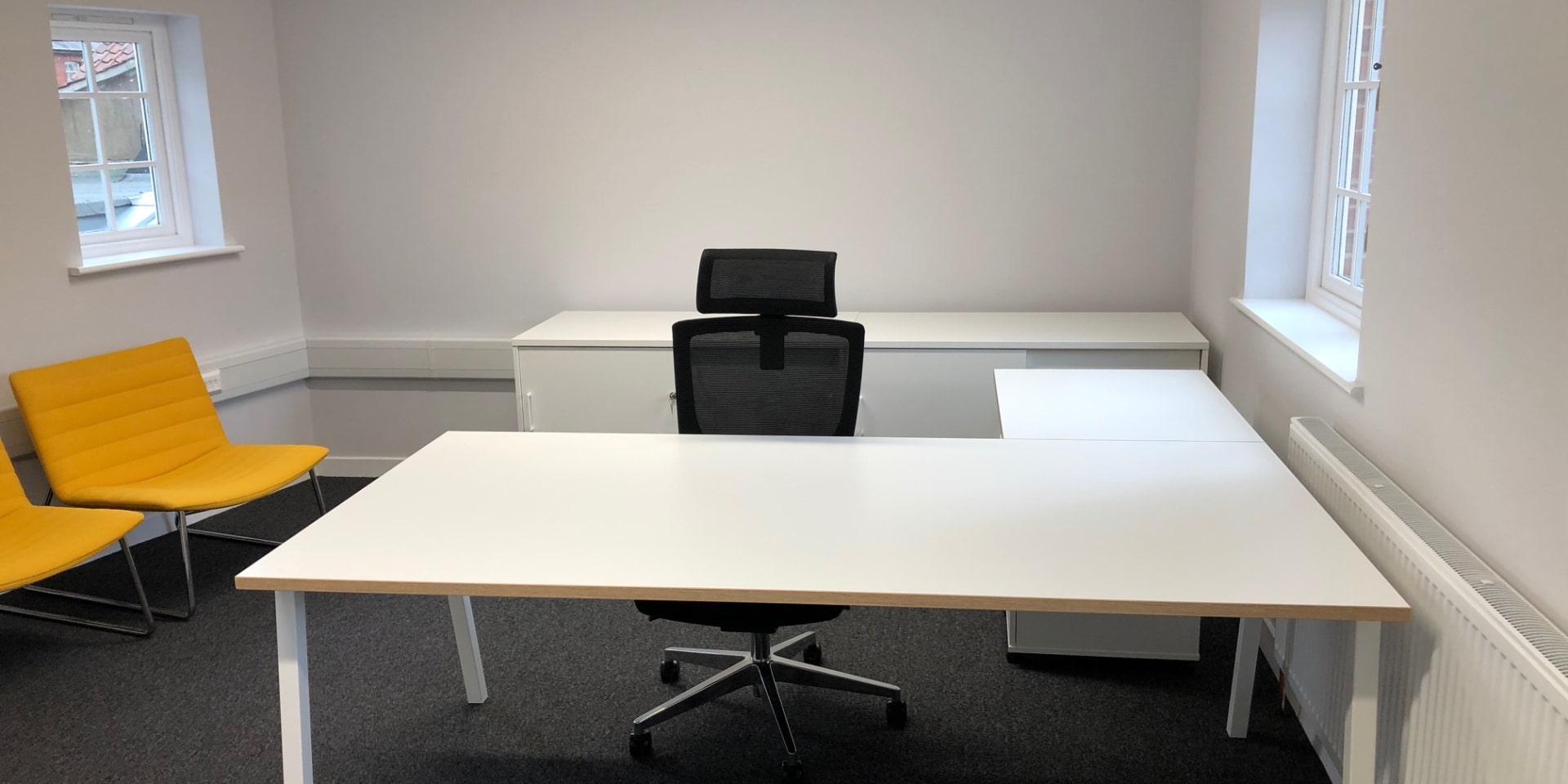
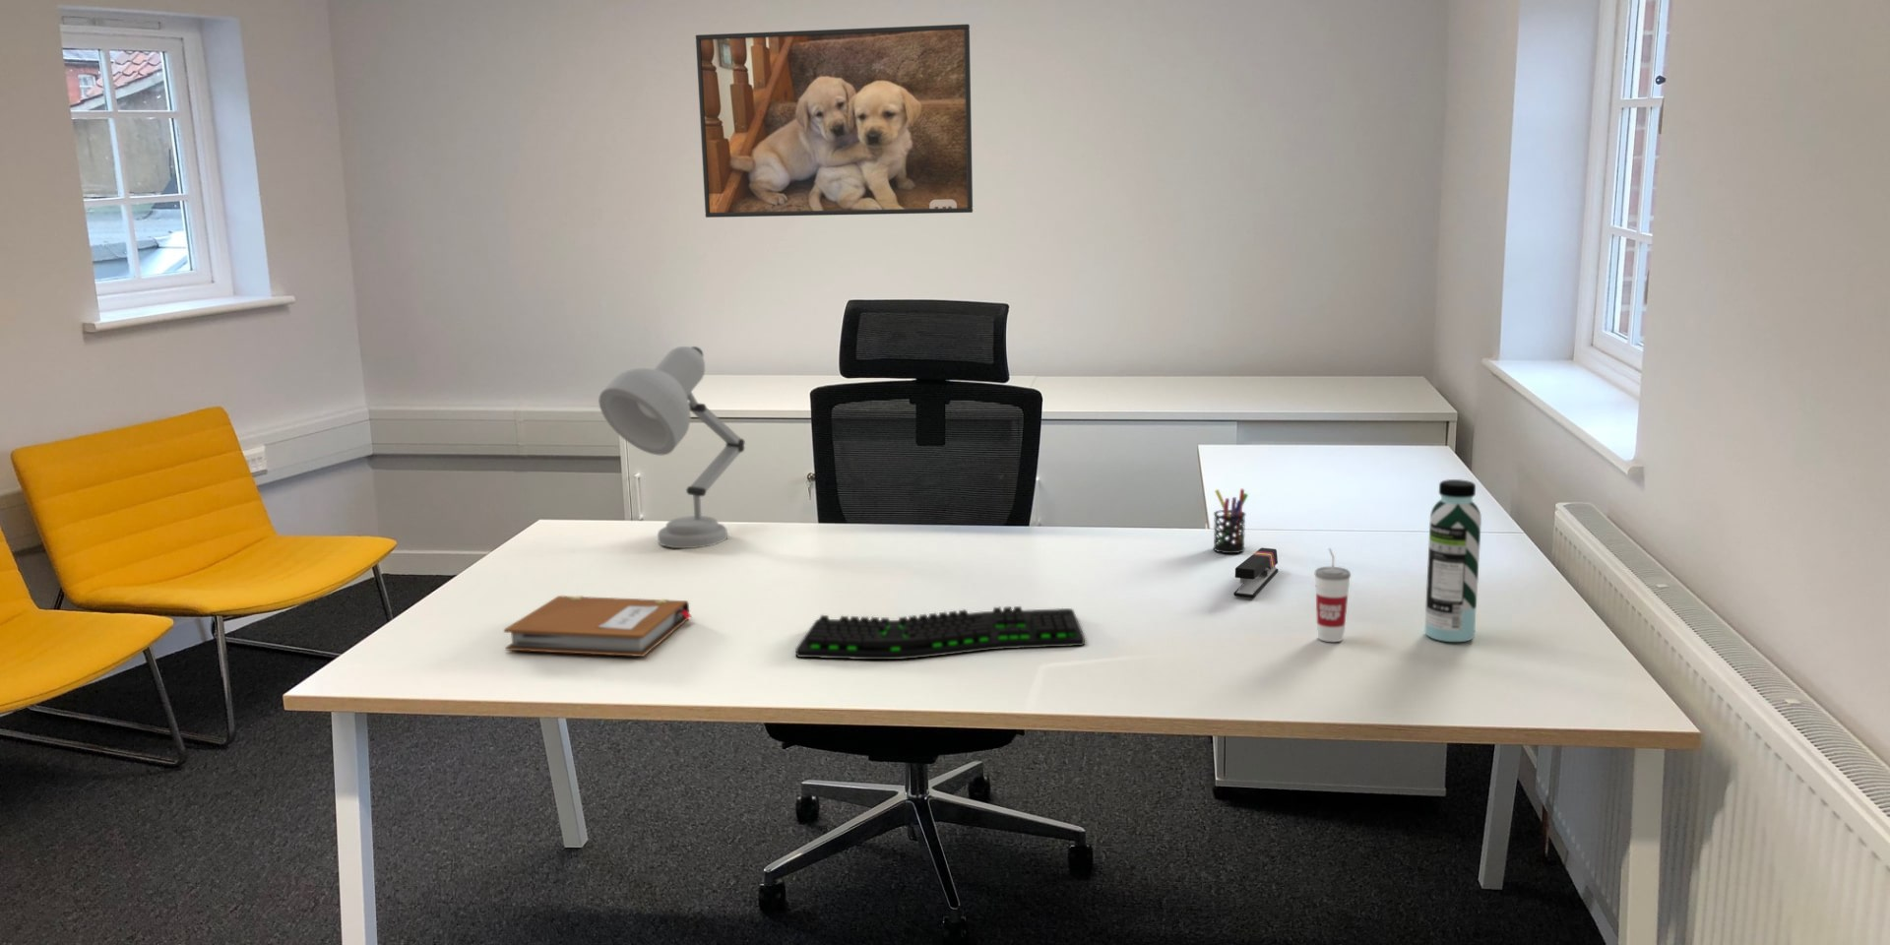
+ notebook [503,594,693,658]
+ stapler [1232,547,1279,599]
+ pen holder [1211,488,1249,554]
+ desk lamp [598,346,746,550]
+ keyboard [794,605,1086,661]
+ water bottle [1425,479,1483,642]
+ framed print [695,24,974,218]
+ cup [1314,547,1351,642]
